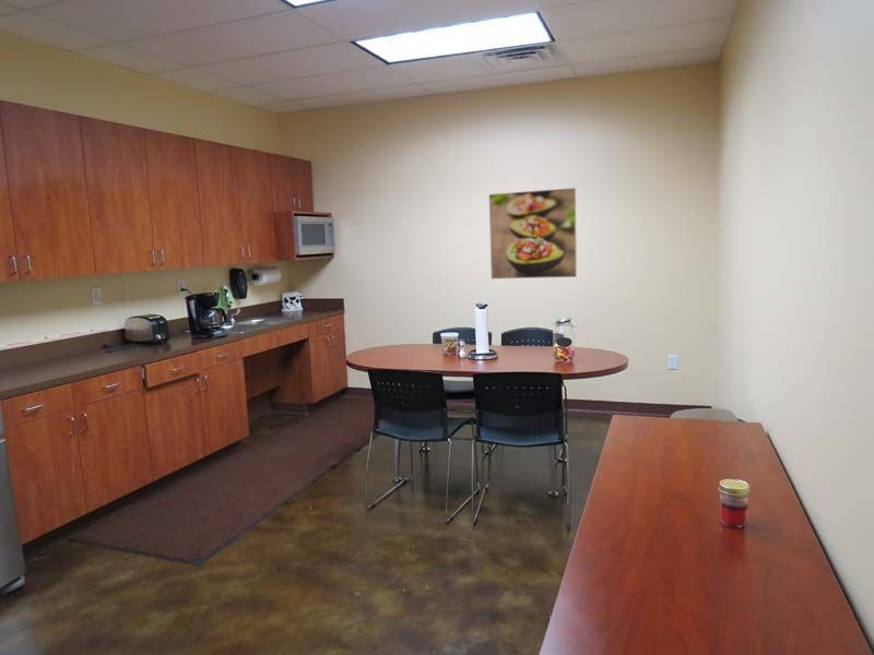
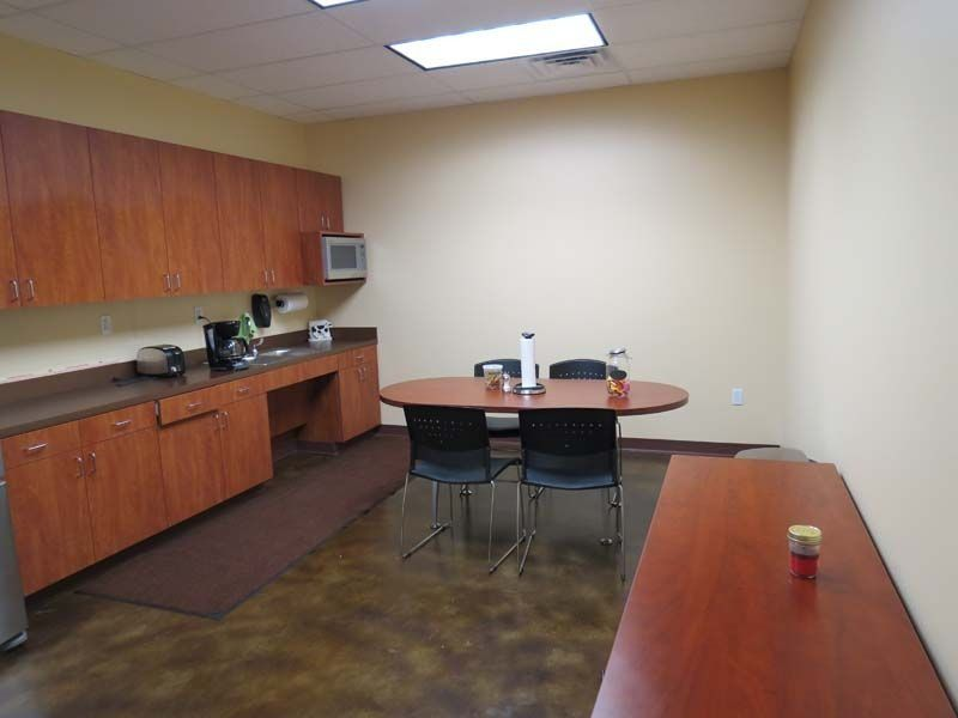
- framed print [488,187,578,279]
